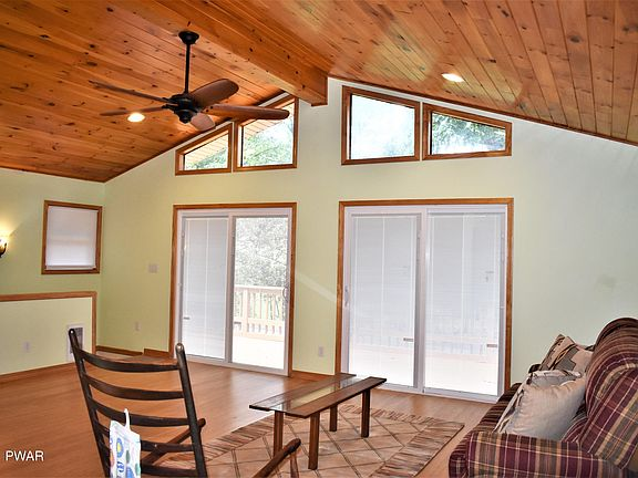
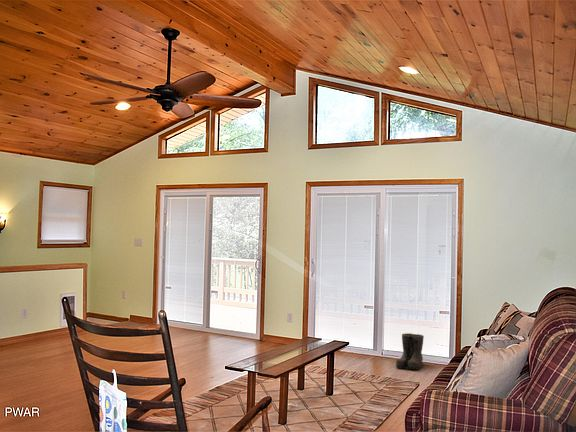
+ boots [395,332,425,370]
